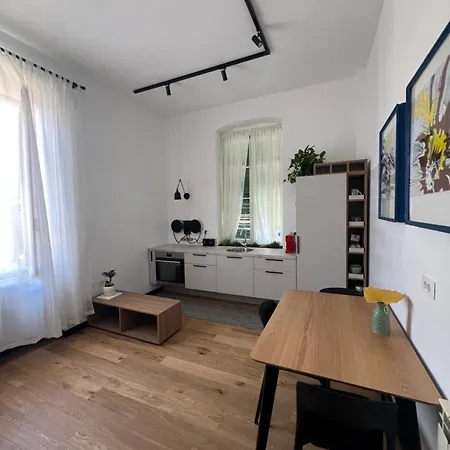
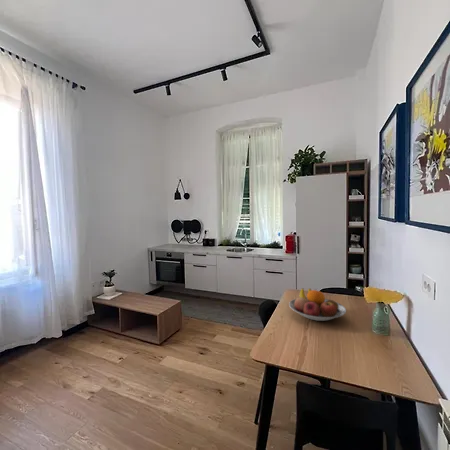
+ fruit bowl [288,287,347,322]
